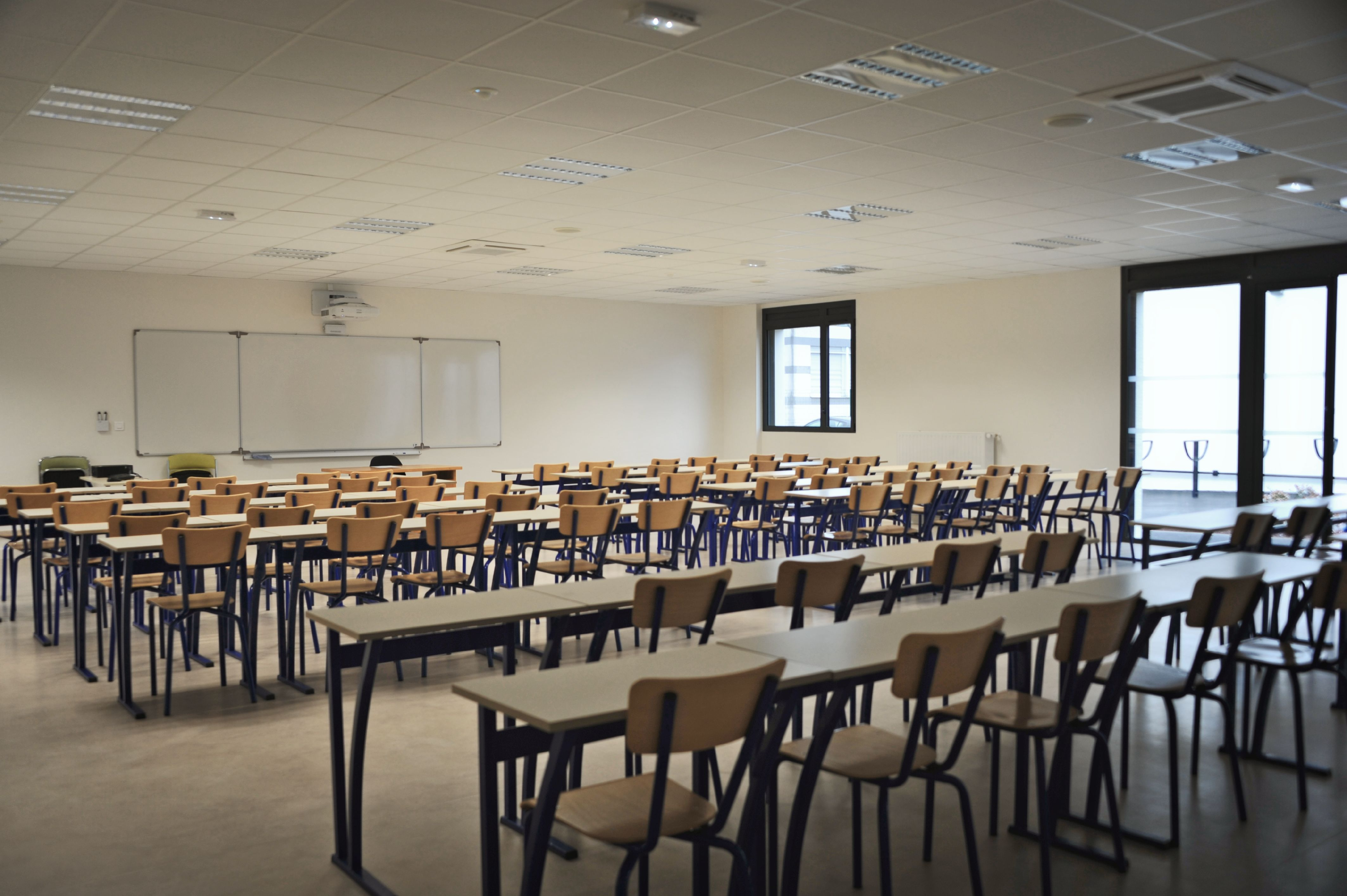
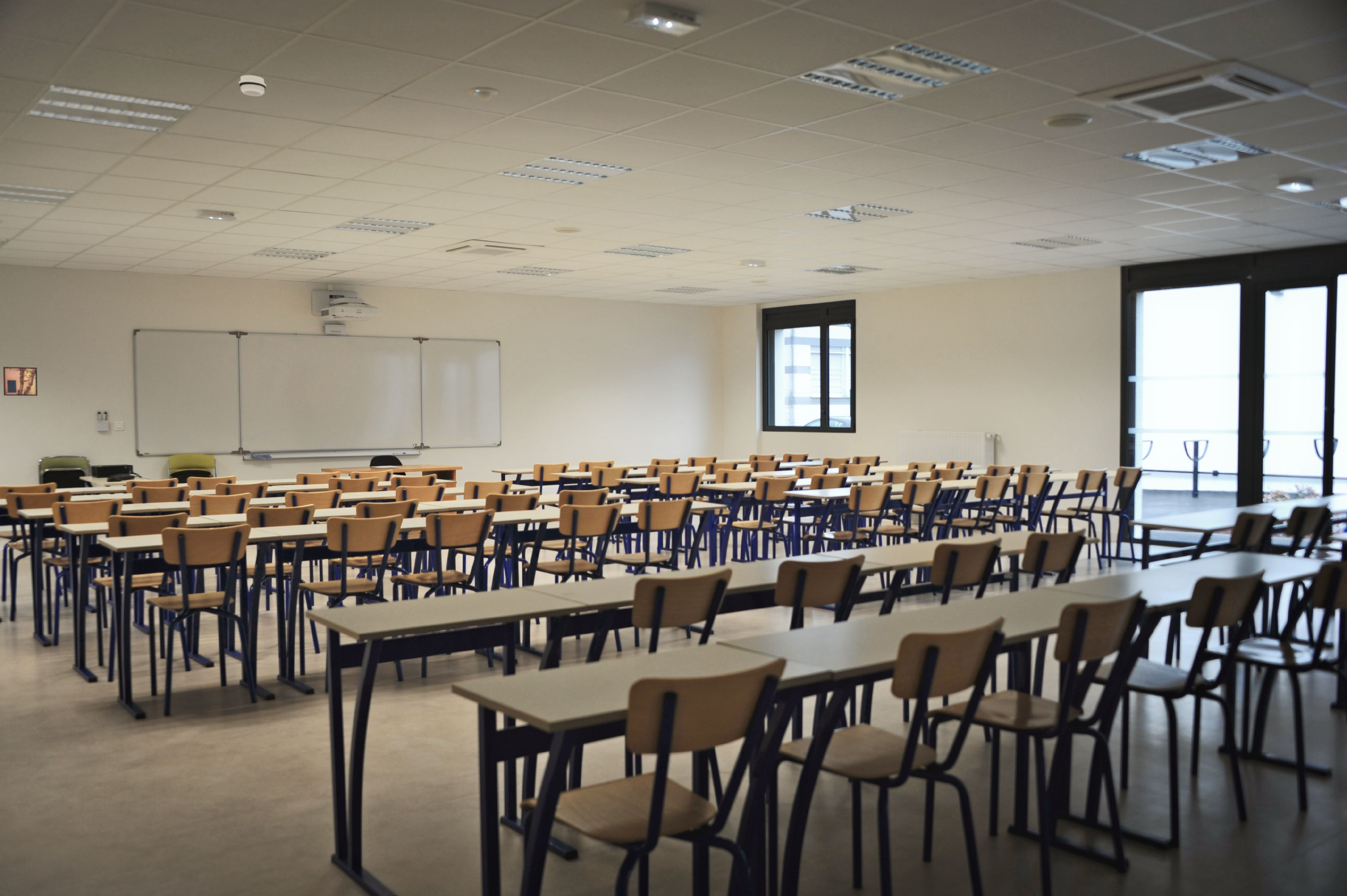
+ wall art [3,366,38,396]
+ smoke detector [238,75,267,97]
